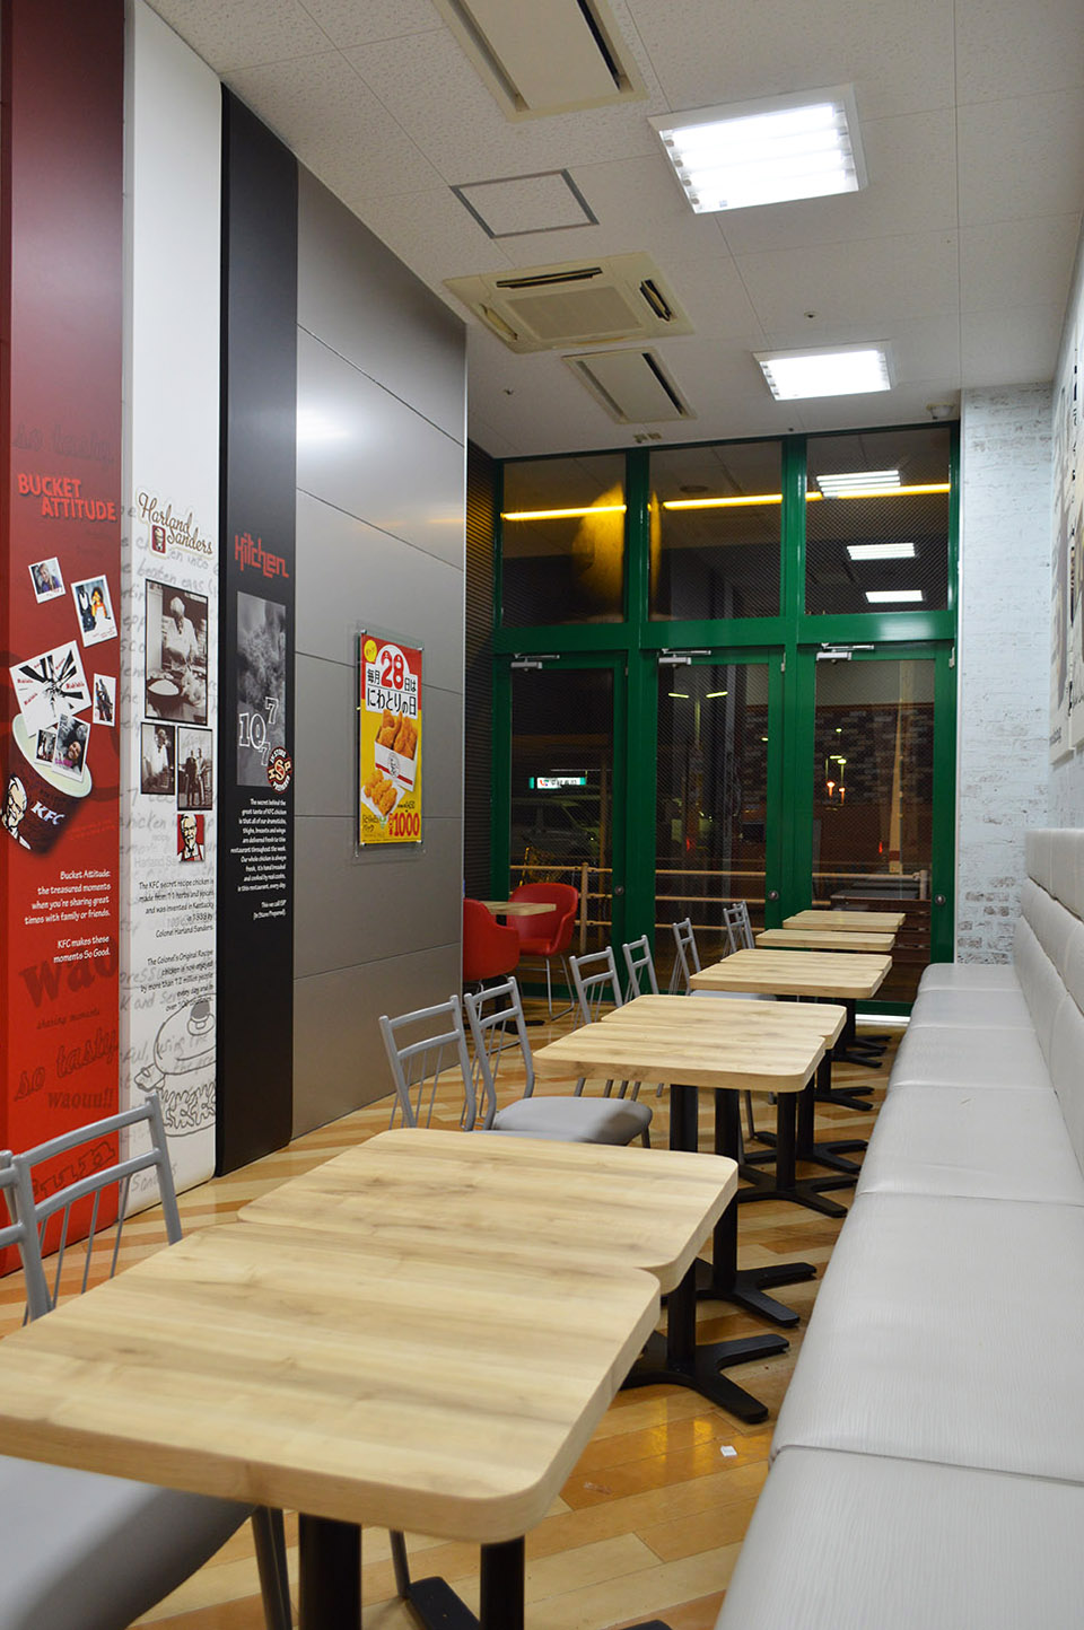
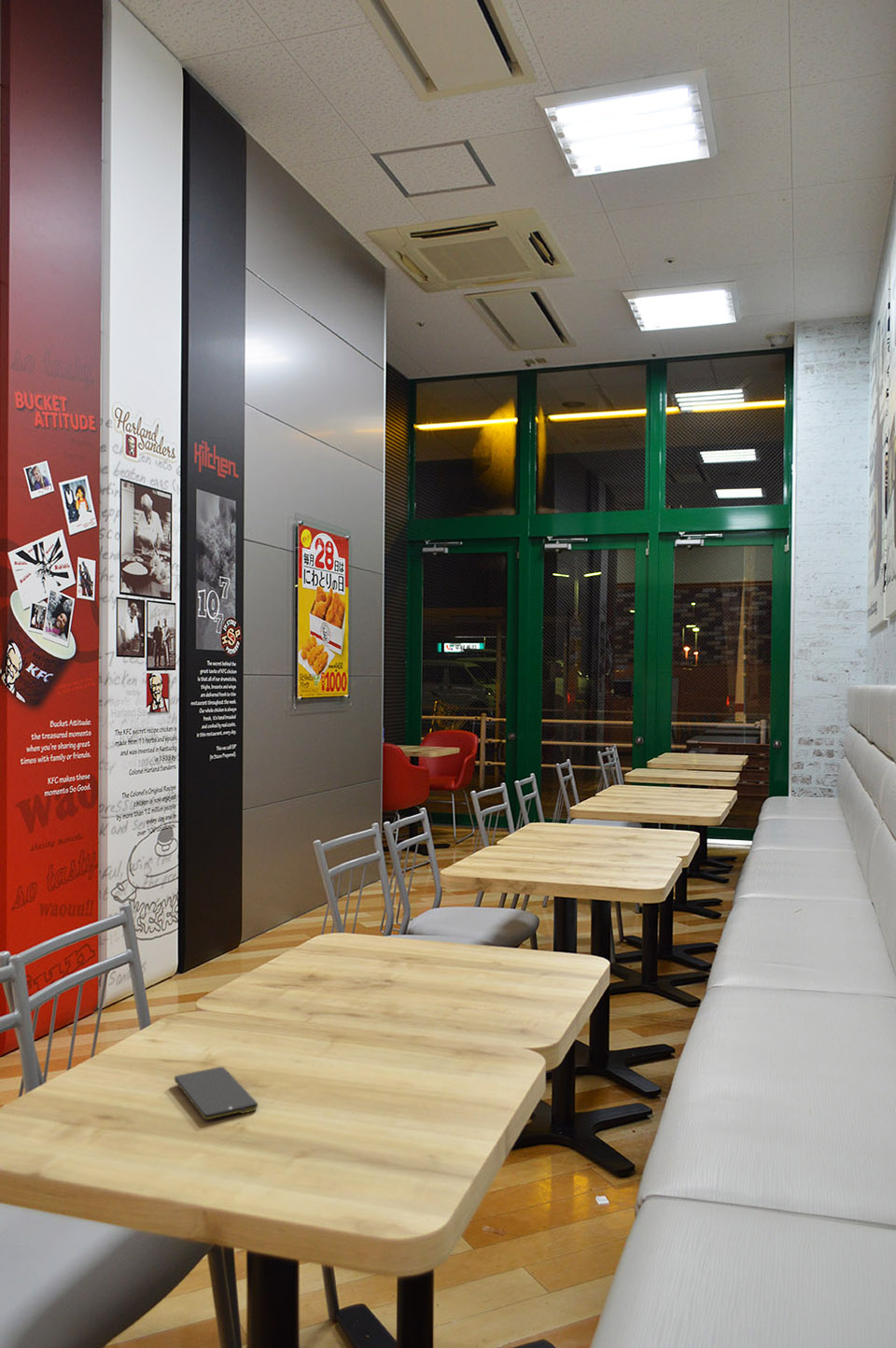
+ smartphone [174,1066,259,1120]
